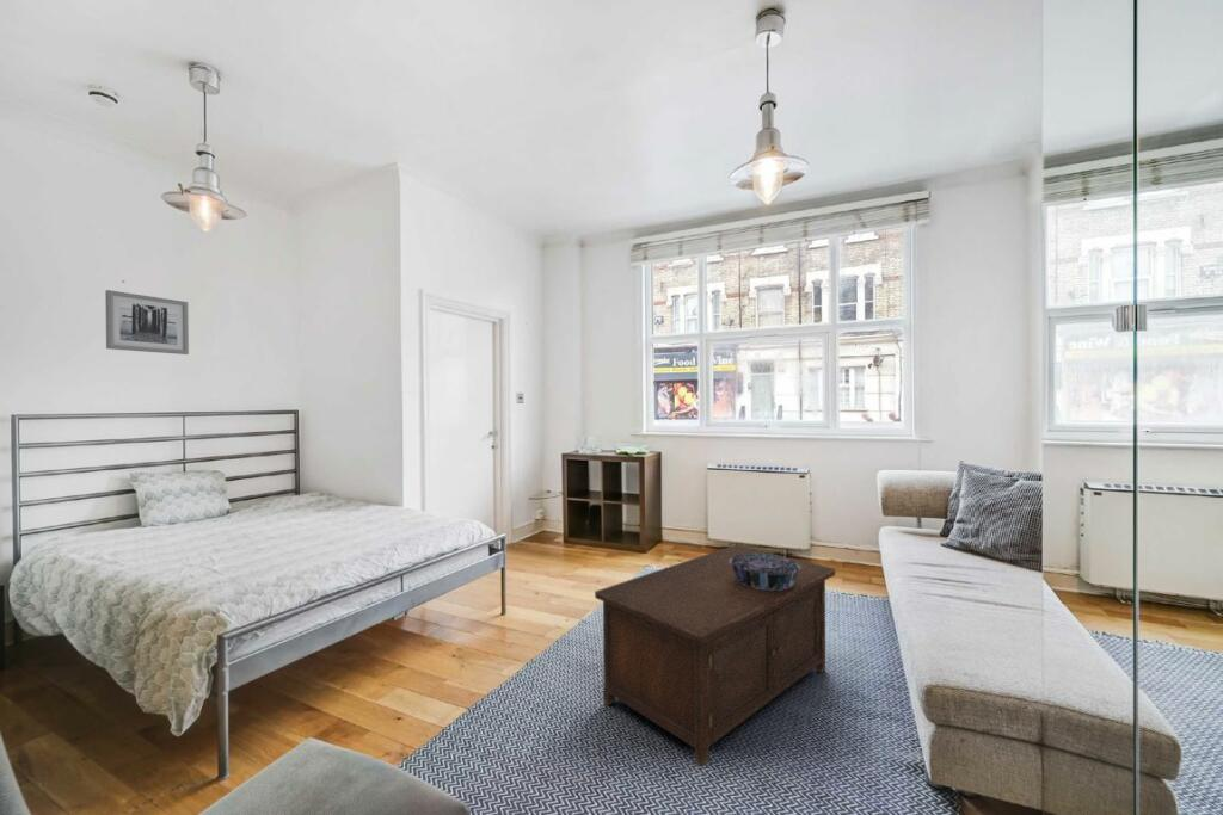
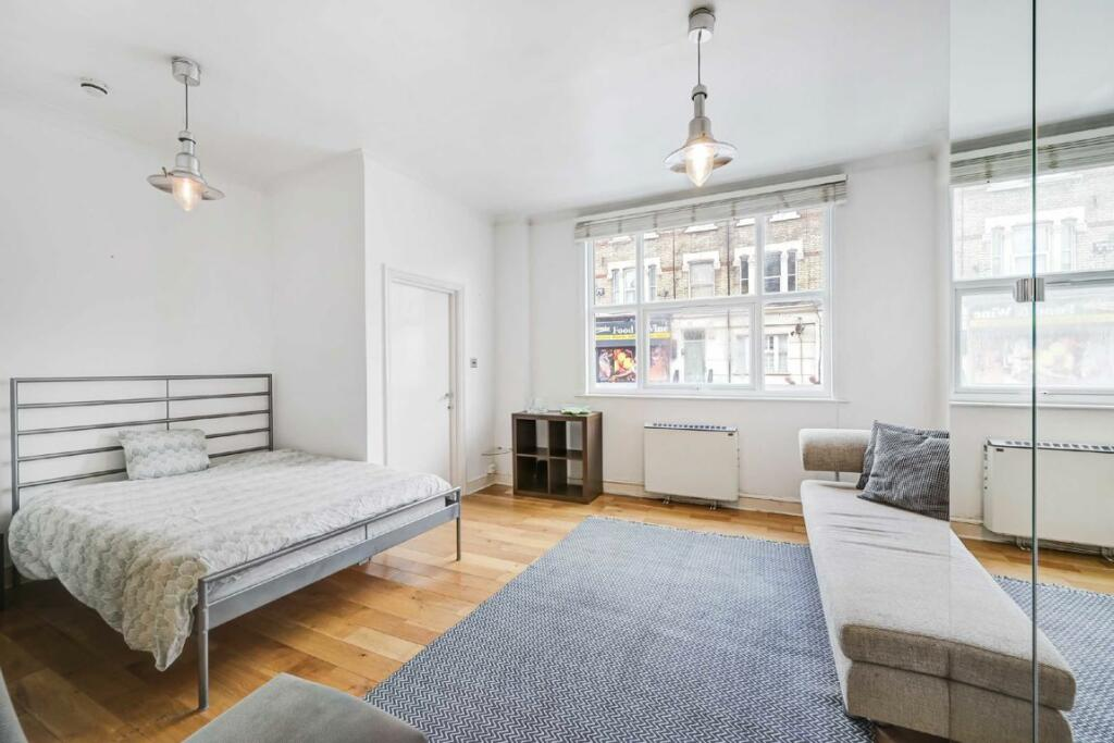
- wall art [104,289,190,356]
- decorative bowl [730,554,800,591]
- cabinet [594,544,836,768]
